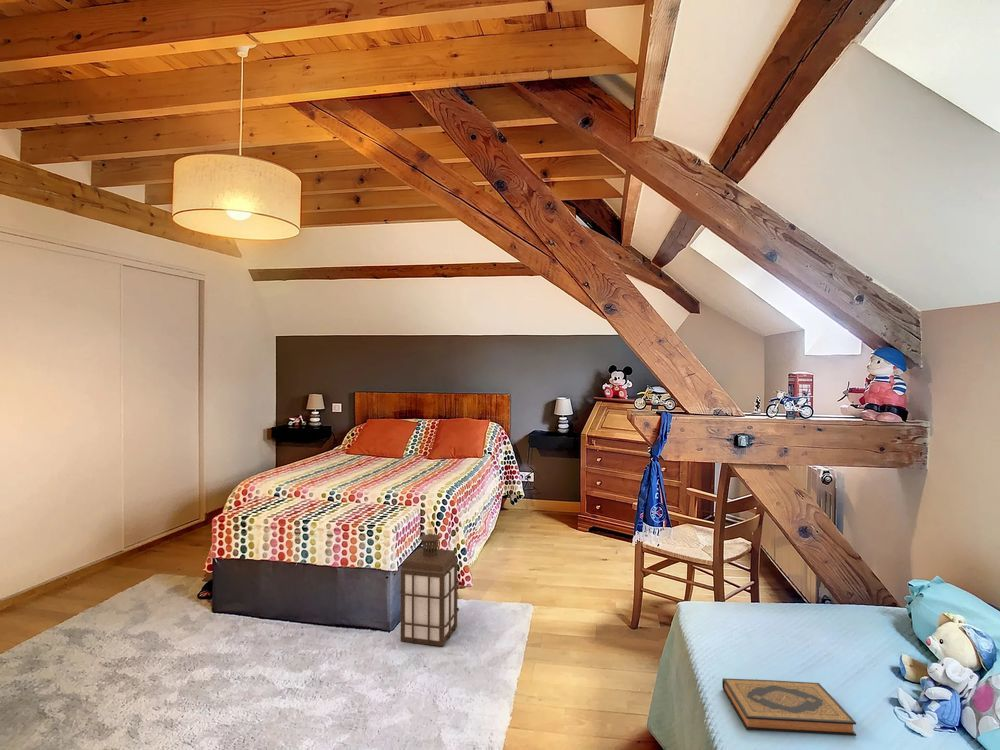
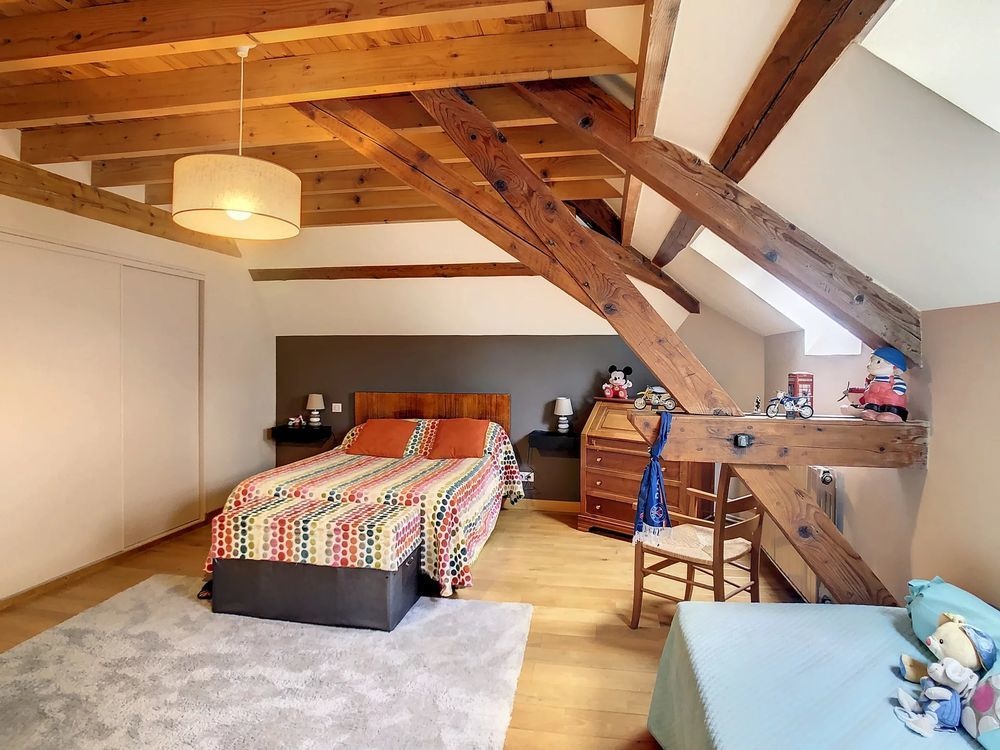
- hardback book [721,677,857,737]
- lantern [398,533,460,647]
